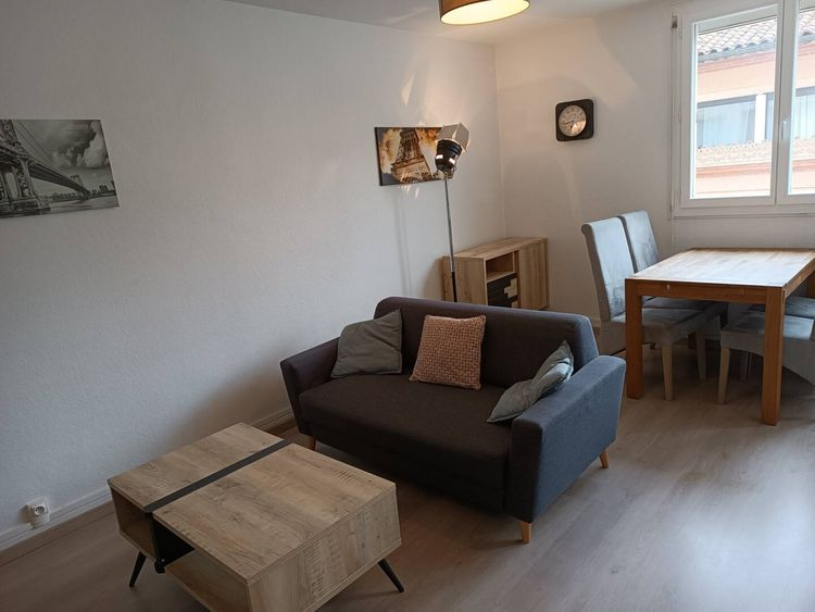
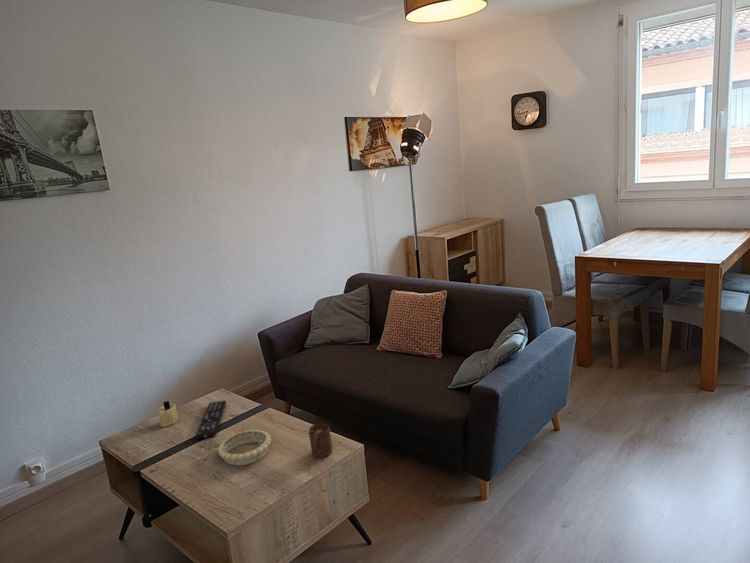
+ candle [157,400,179,428]
+ cup [308,422,333,458]
+ decorative bowl [217,429,272,466]
+ remote control [195,399,227,440]
